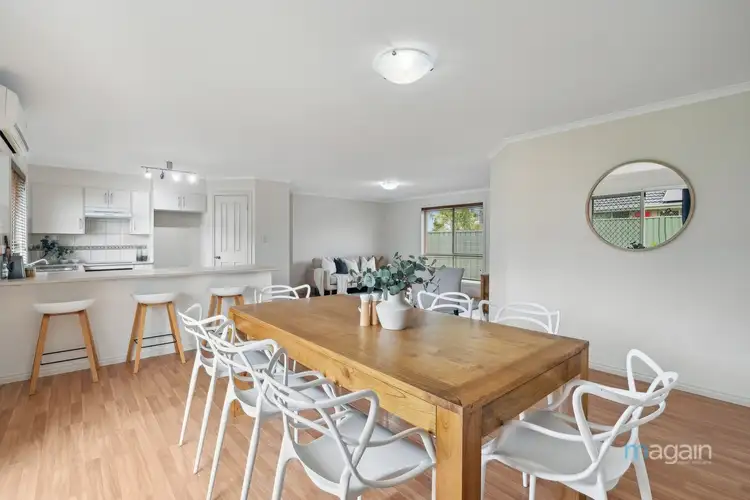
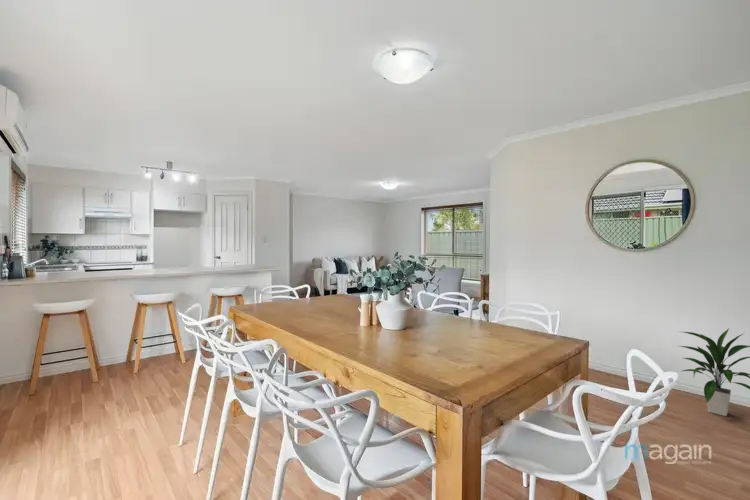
+ indoor plant [675,327,750,417]
